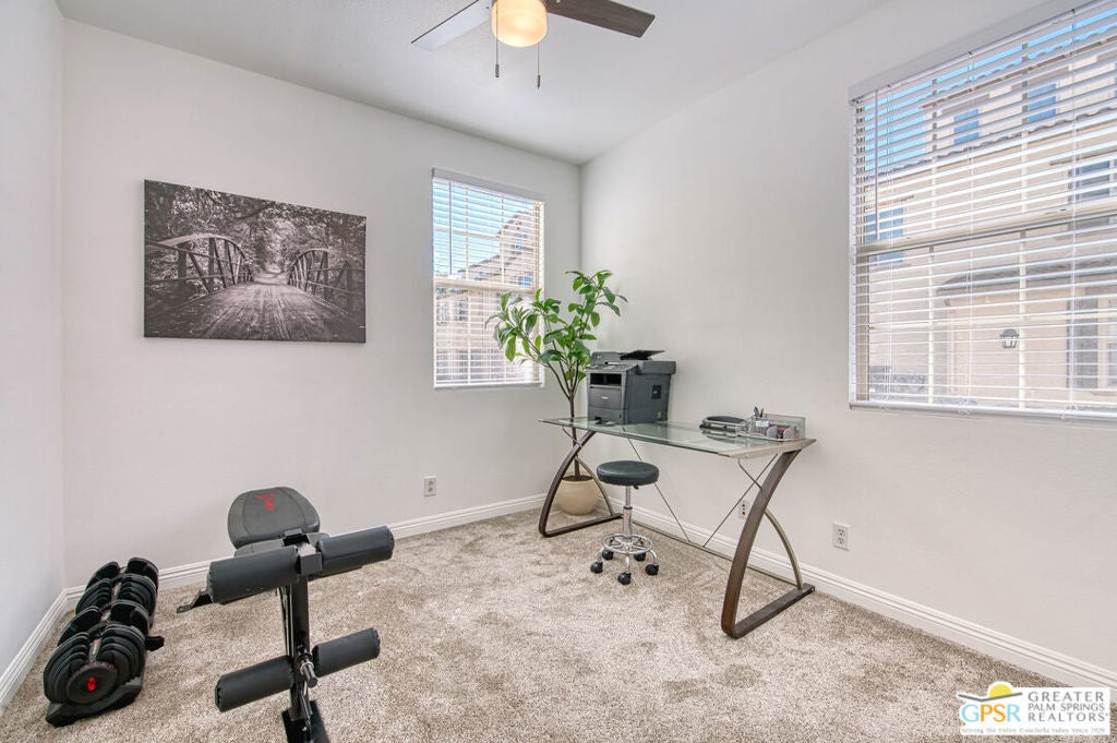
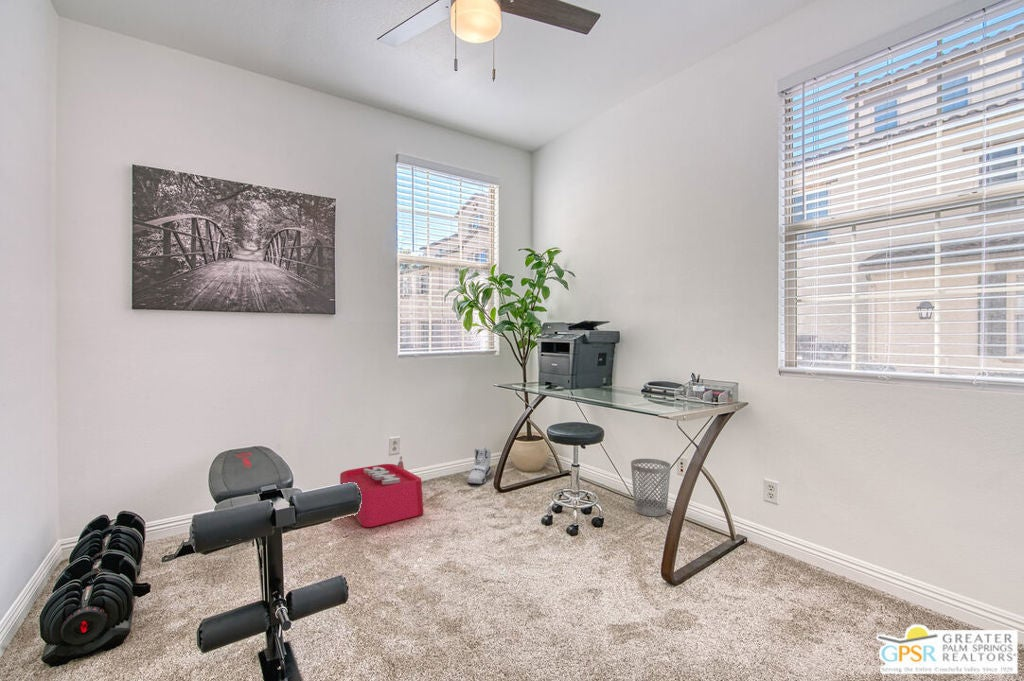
+ sneaker [466,446,492,485]
+ storage bin [339,455,424,528]
+ wastebasket [630,458,672,517]
